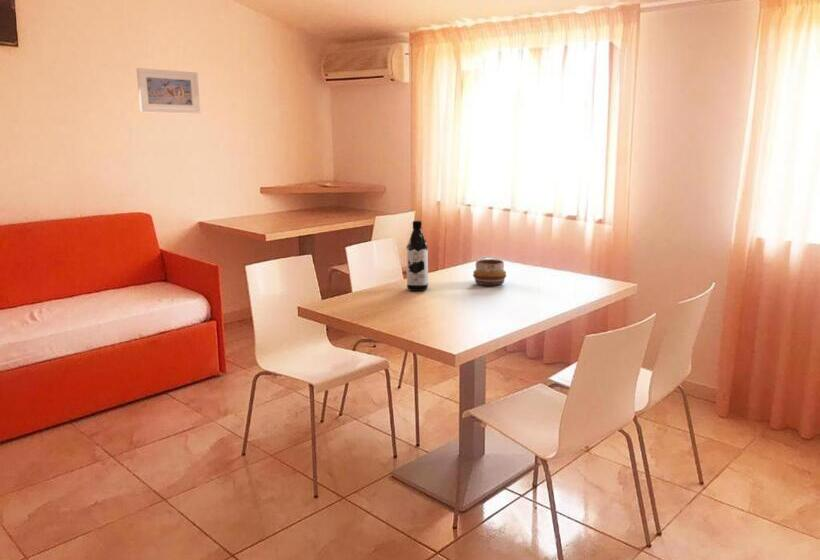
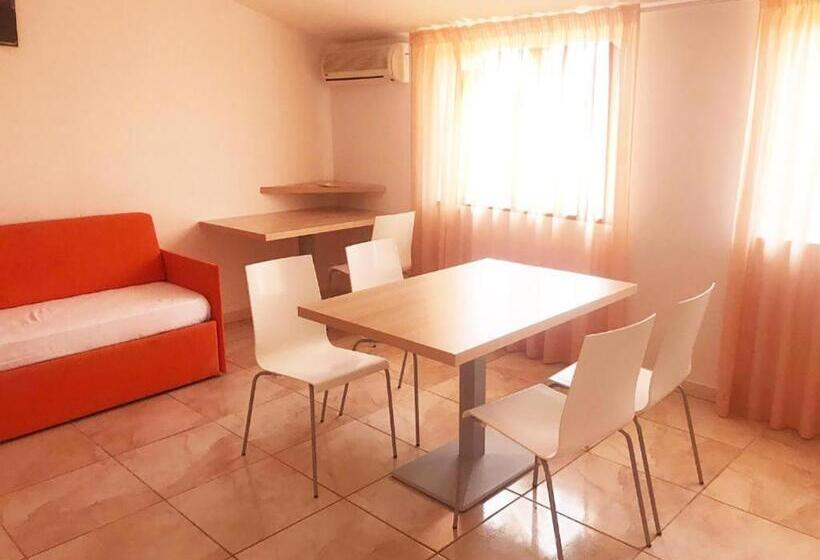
- decorative bowl [472,258,507,286]
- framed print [135,67,201,115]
- water bottle [405,220,429,292]
